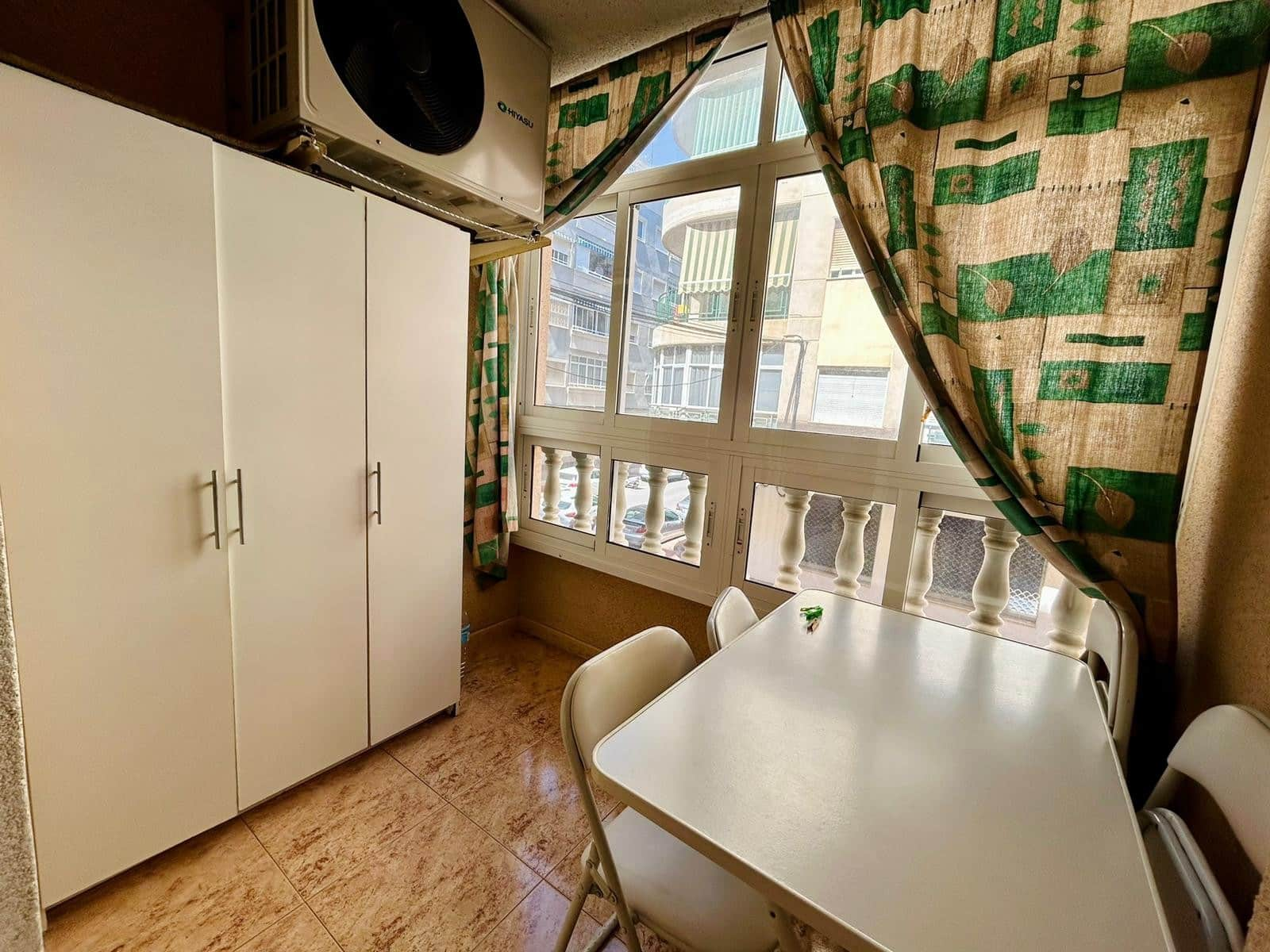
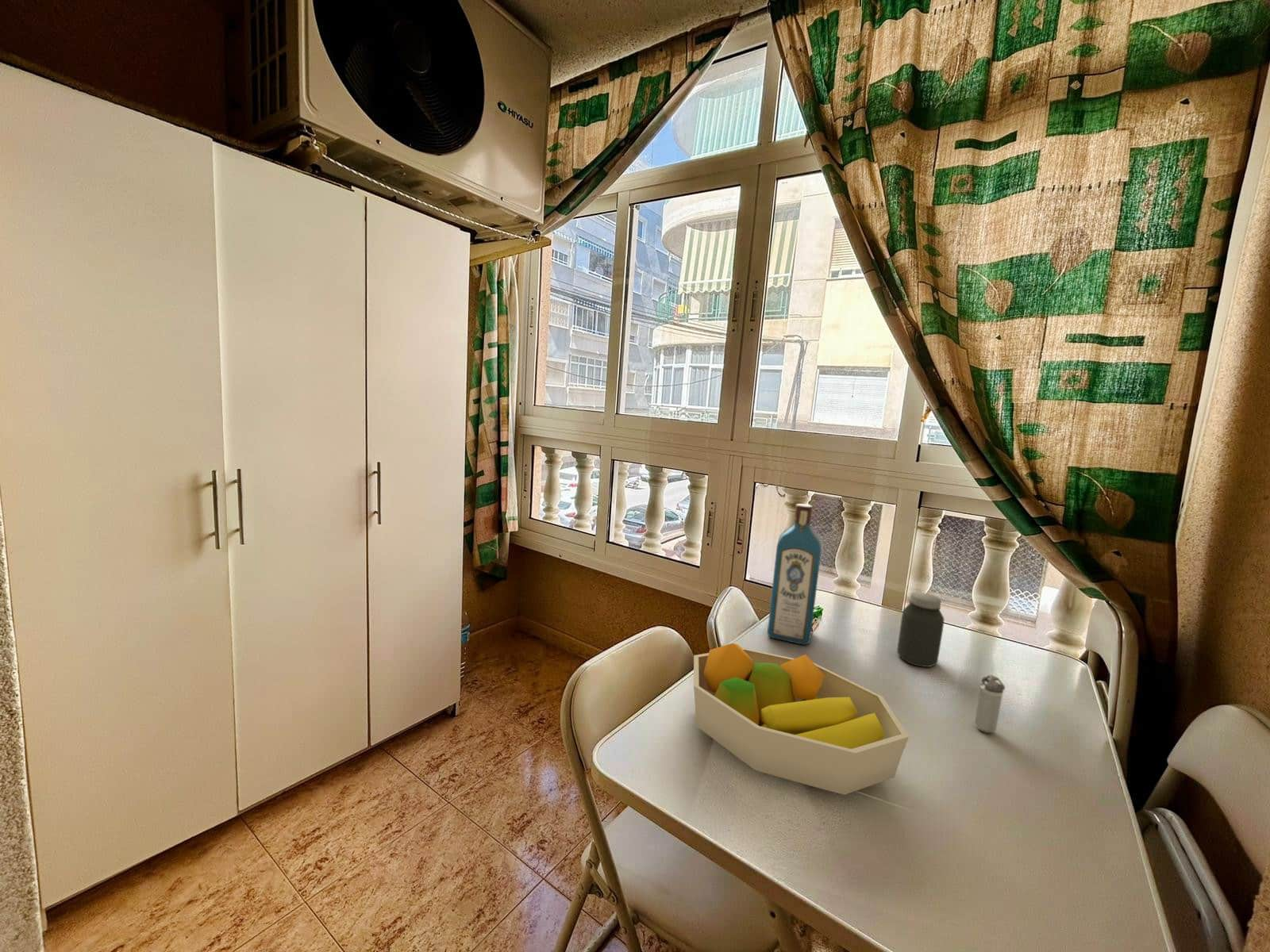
+ fruit bowl [693,643,910,795]
+ jar [896,591,945,668]
+ liquor [767,503,823,646]
+ shaker [974,674,1006,734]
